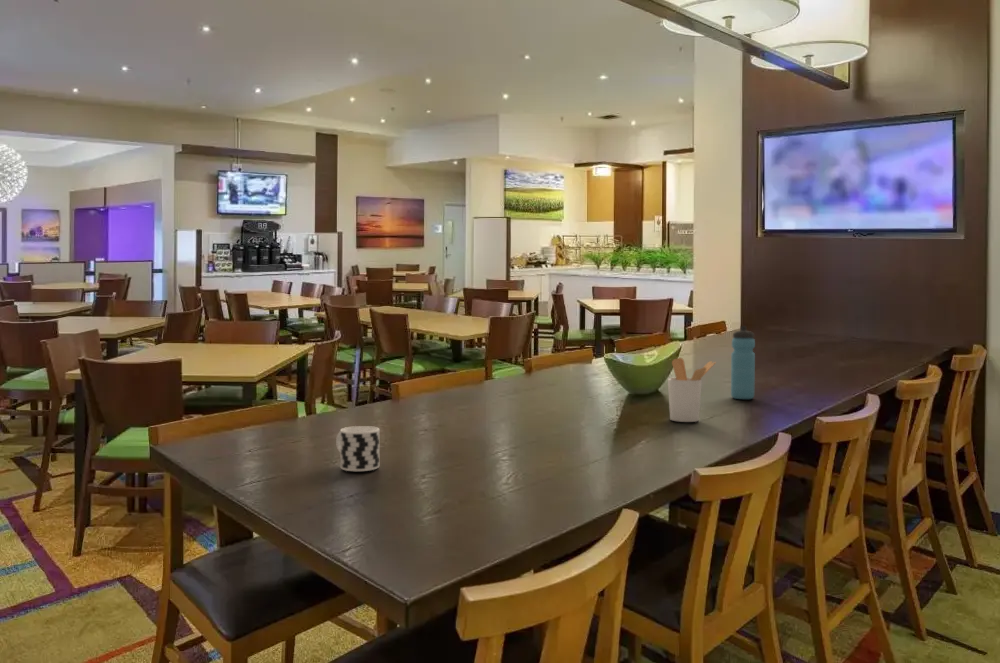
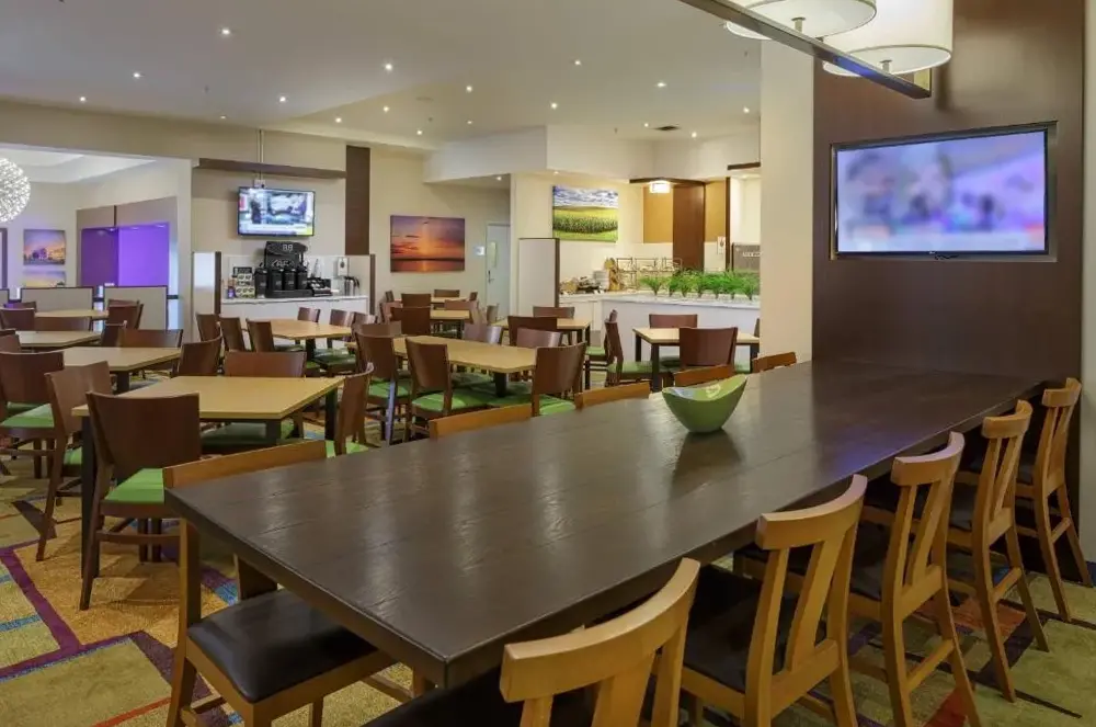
- utensil holder [667,357,716,423]
- water bottle [730,325,756,400]
- cup [335,425,380,472]
